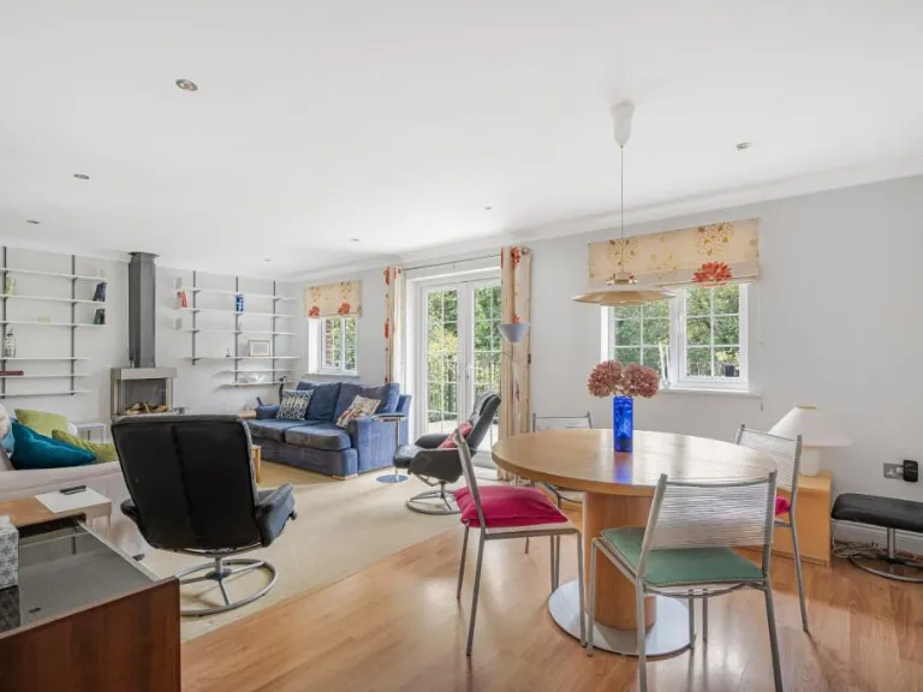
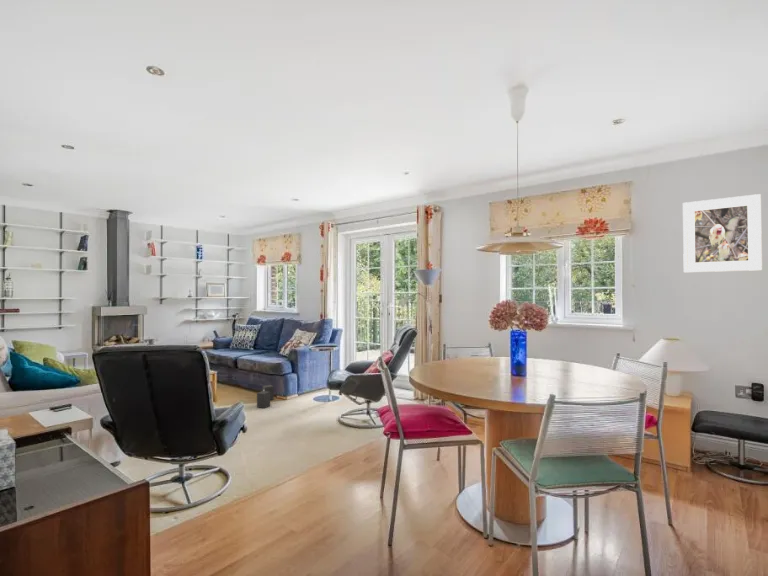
+ speaker [256,384,274,409]
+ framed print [682,193,763,273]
